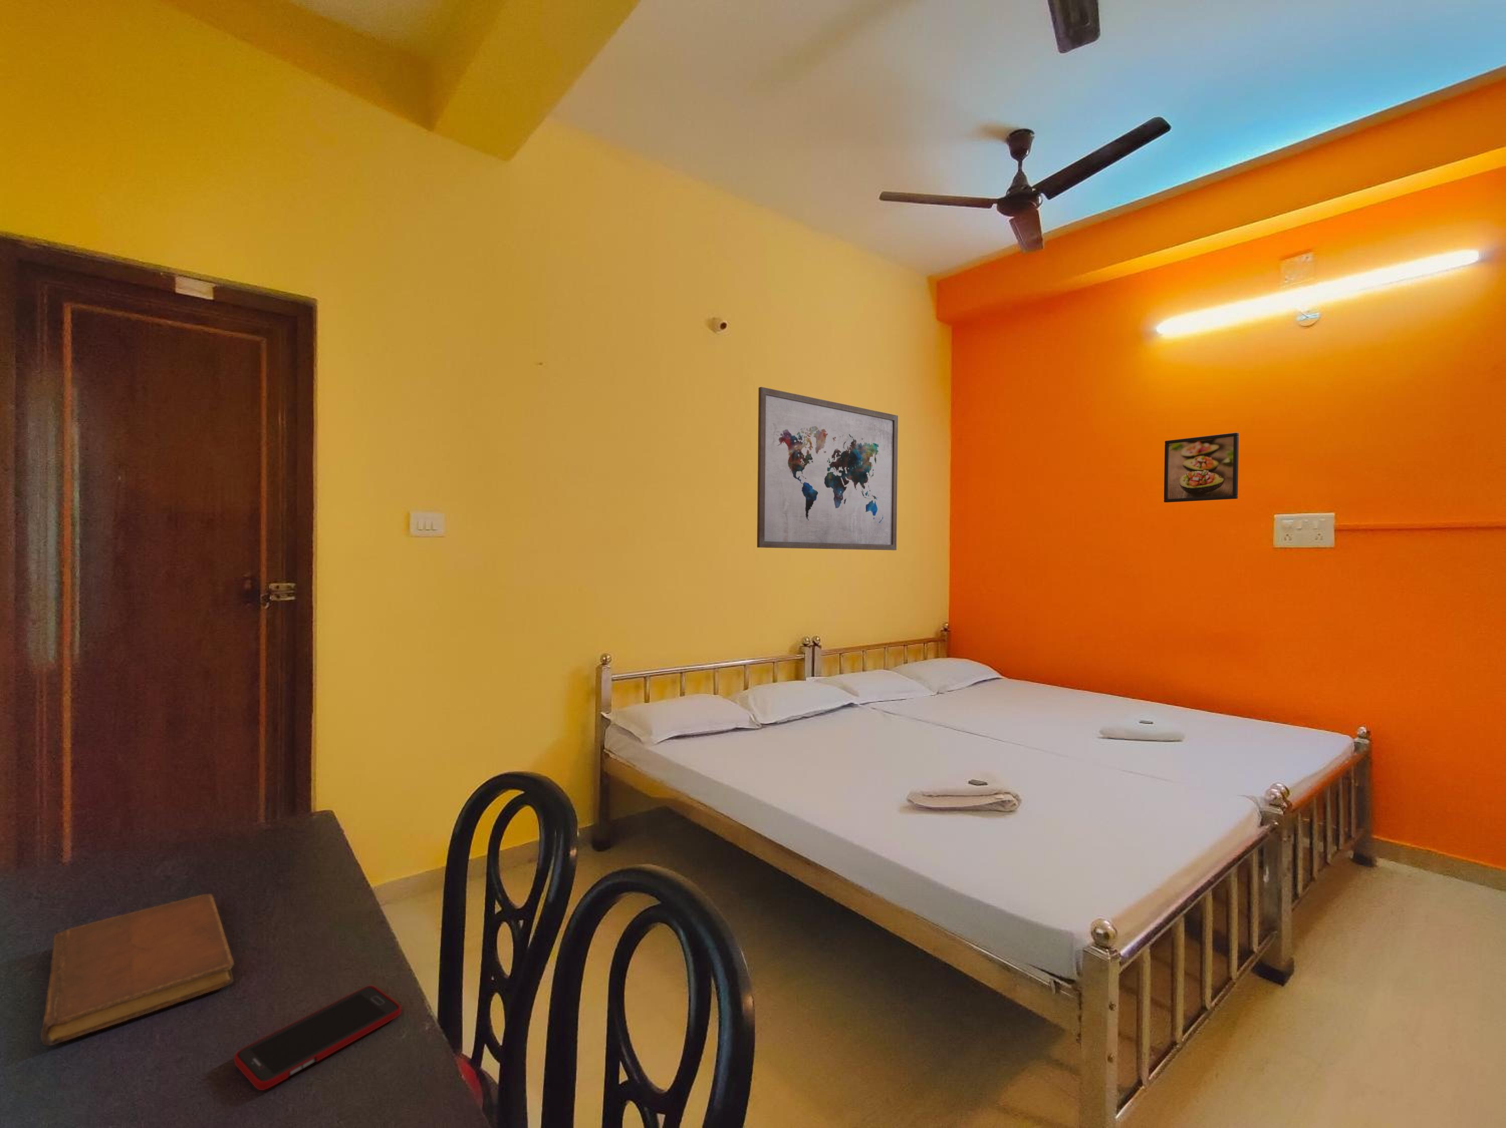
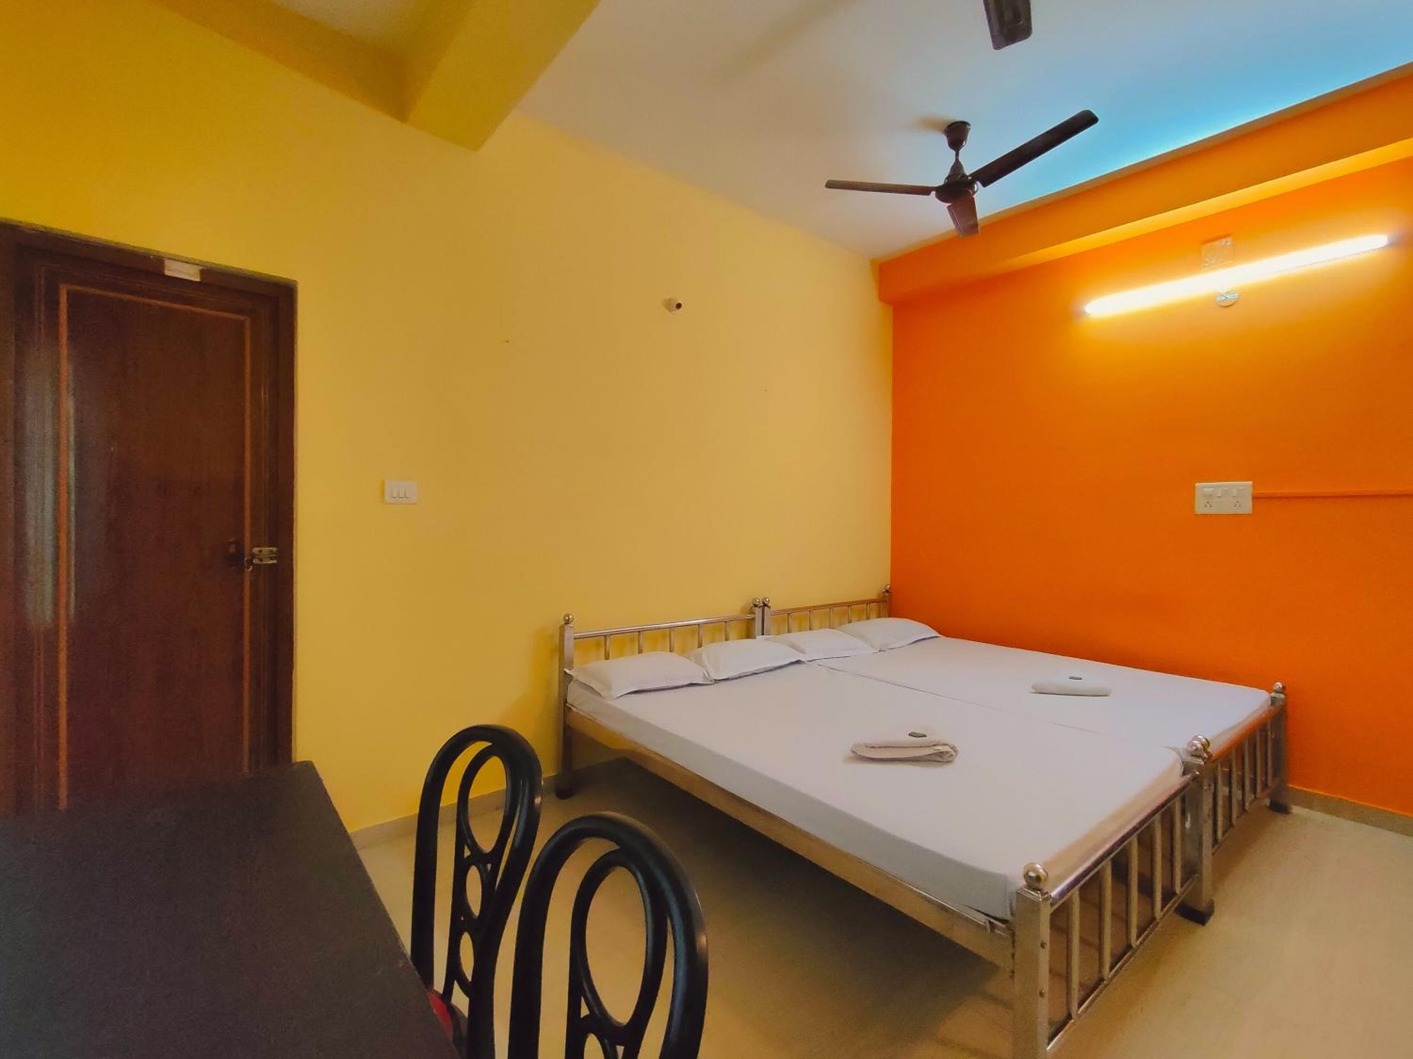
- wall art [757,386,899,551]
- notebook [40,893,235,1046]
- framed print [1163,432,1239,502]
- cell phone [234,985,402,1091]
